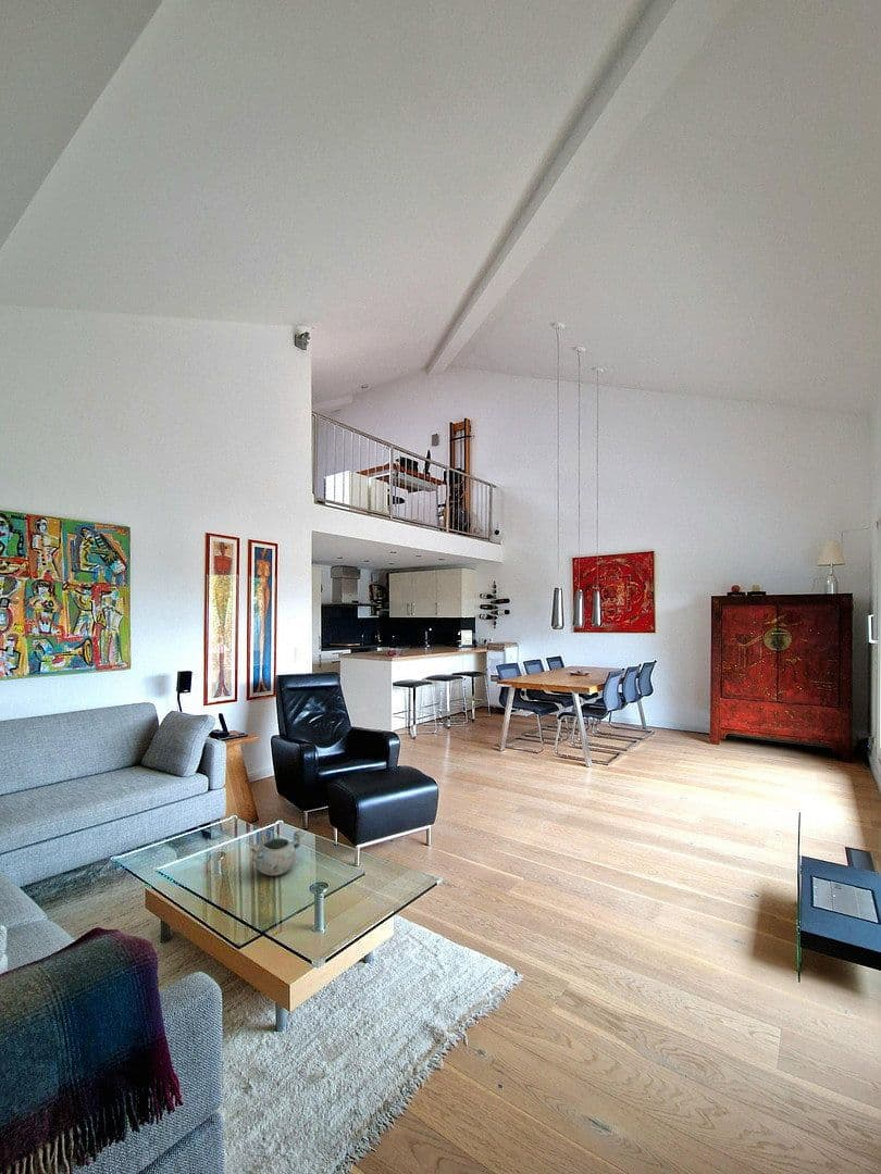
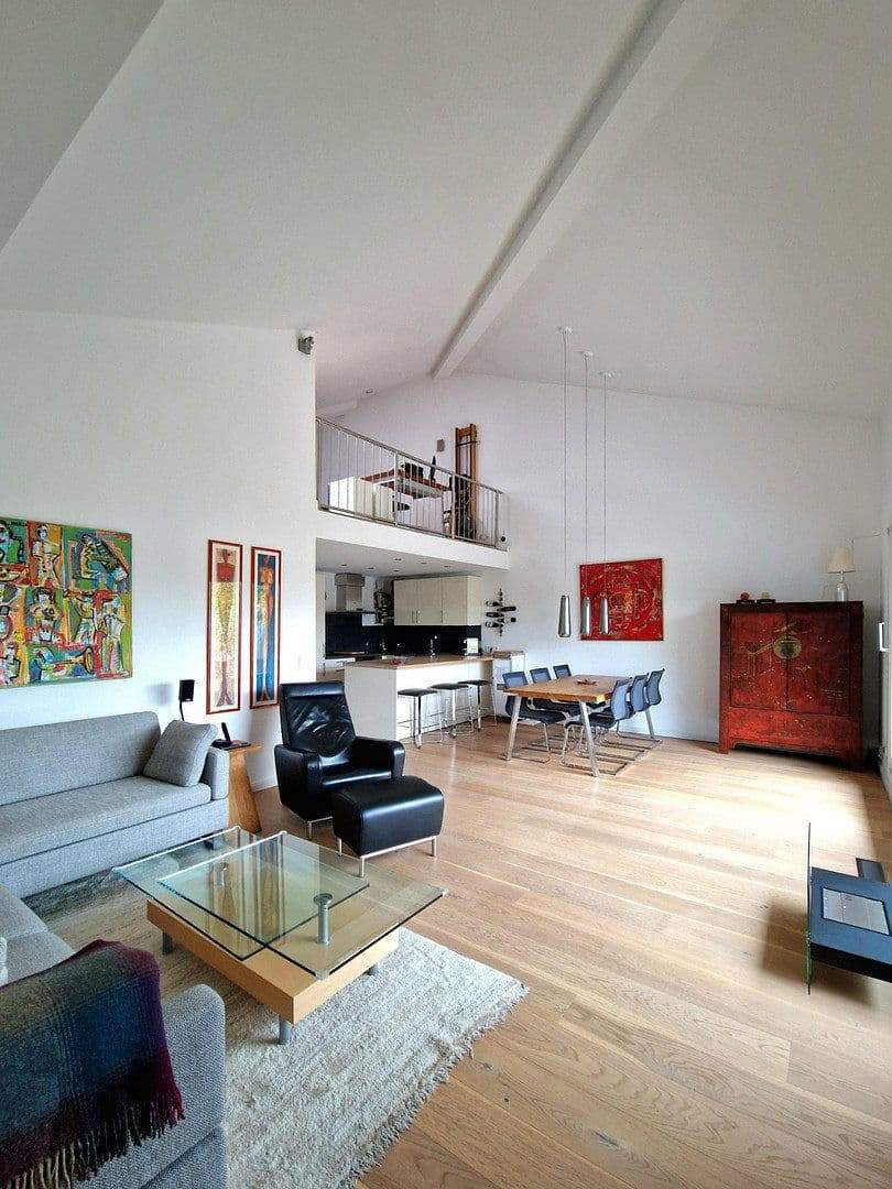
- decorative bowl [249,829,305,877]
